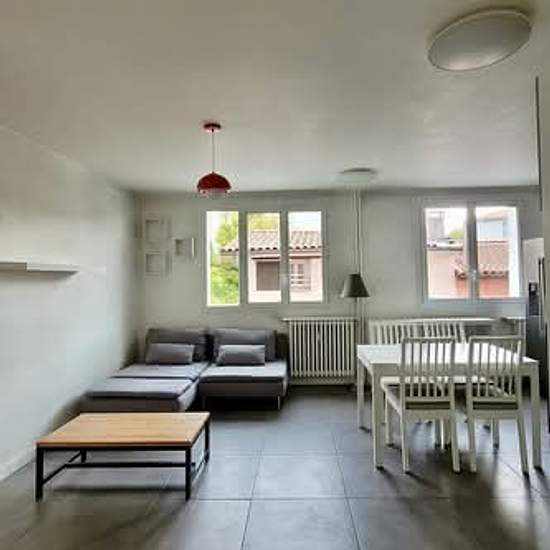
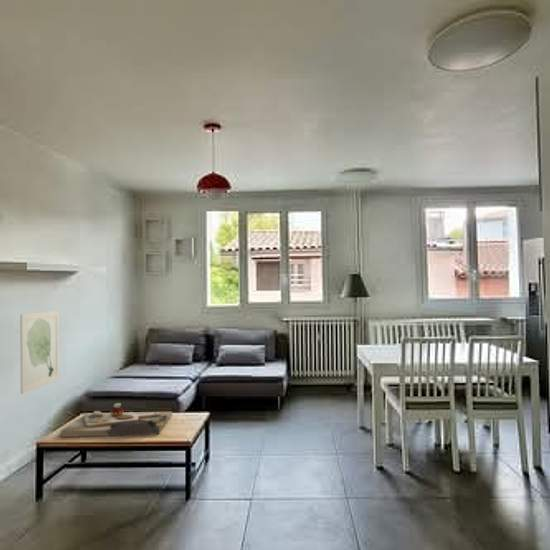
+ wall art [20,310,60,395]
+ decorative tray [60,402,173,438]
